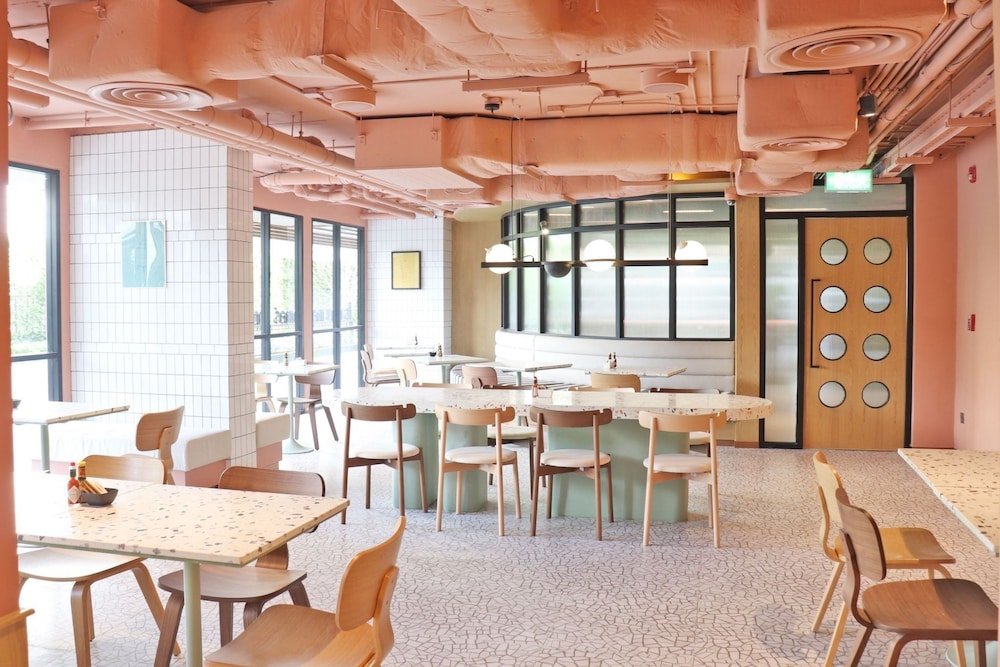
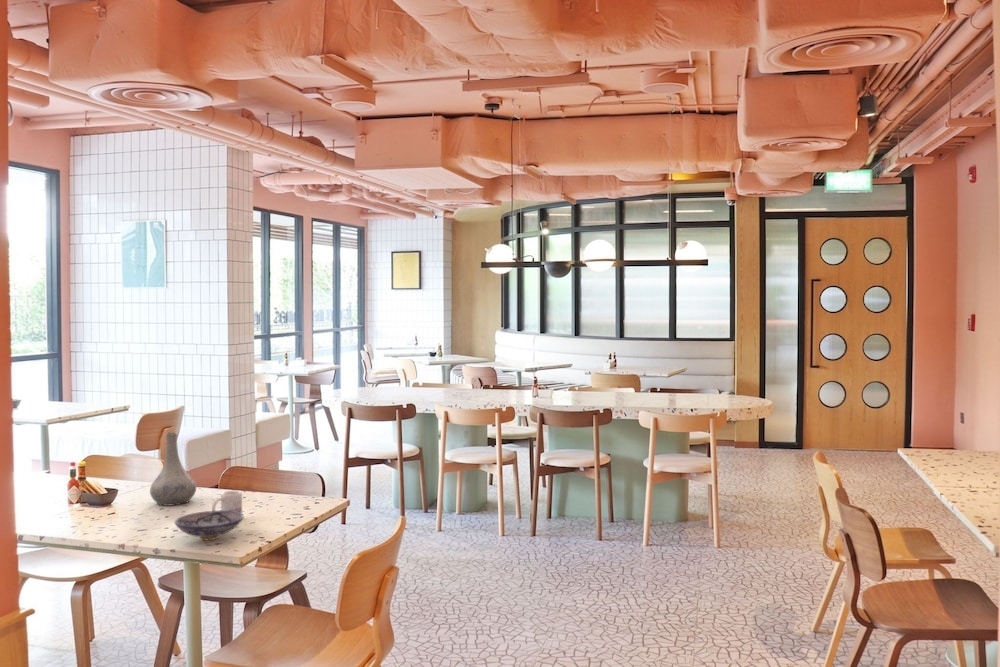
+ bowl [173,510,244,541]
+ vase [149,432,197,507]
+ mug [211,490,243,515]
